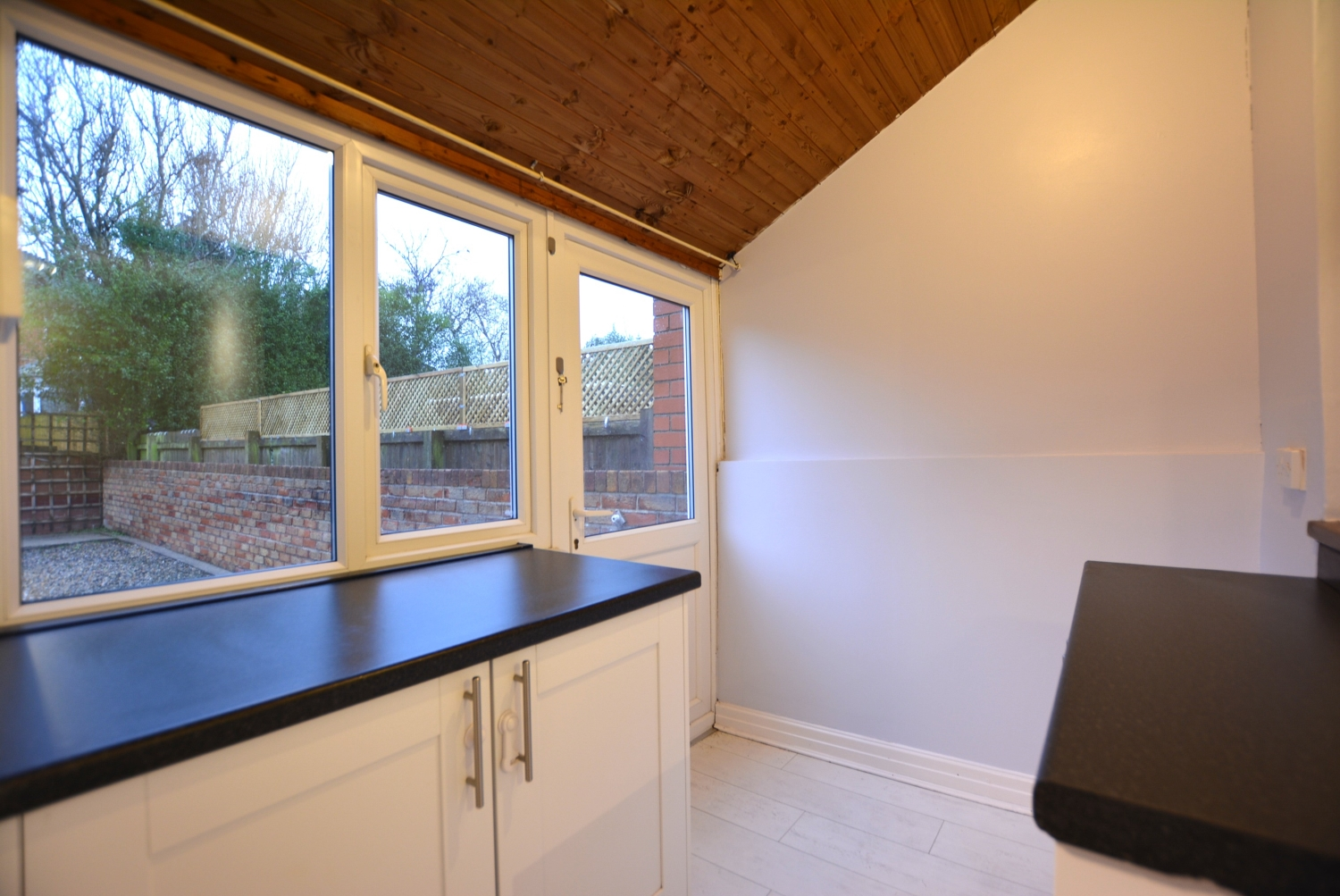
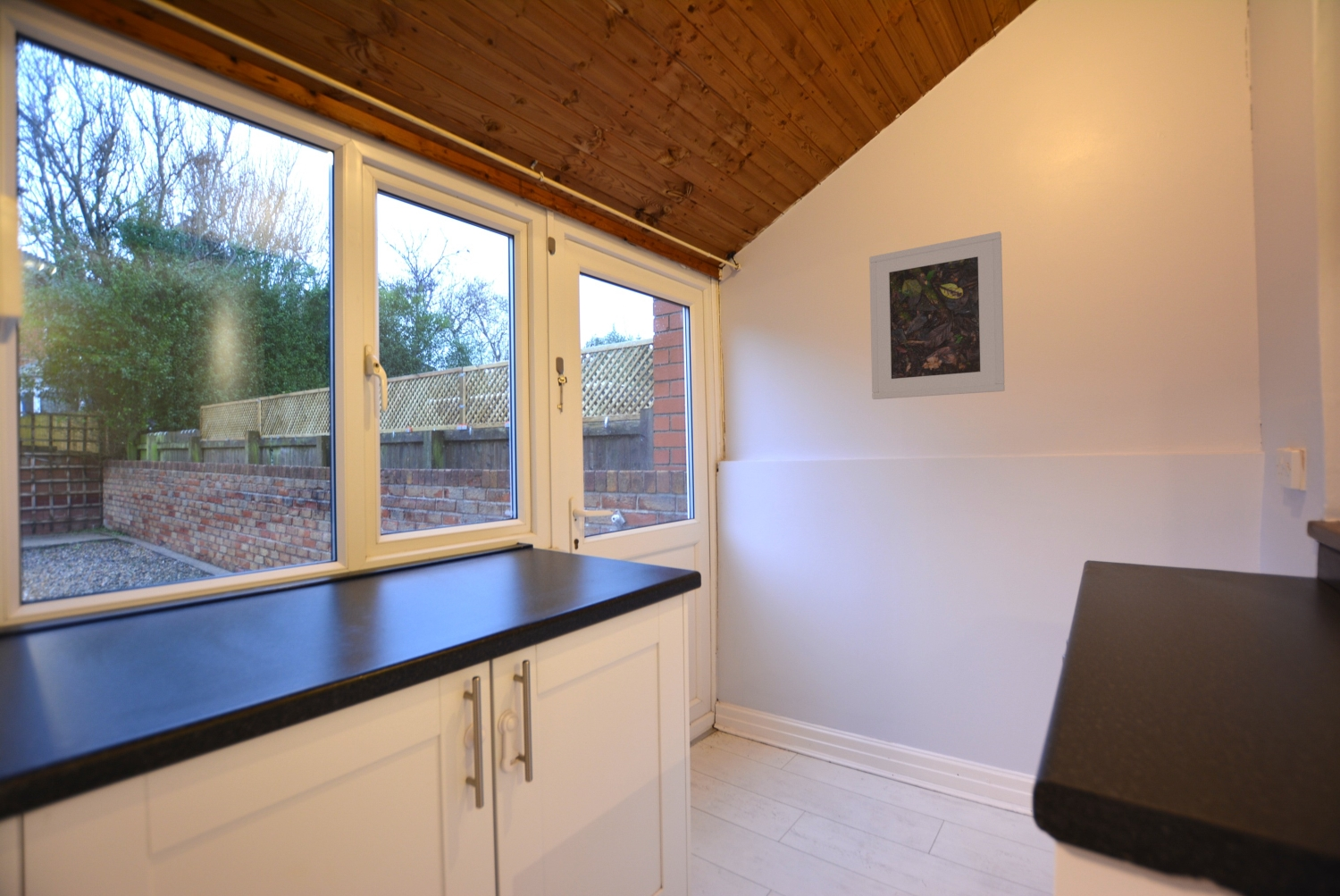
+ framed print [868,230,1006,400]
